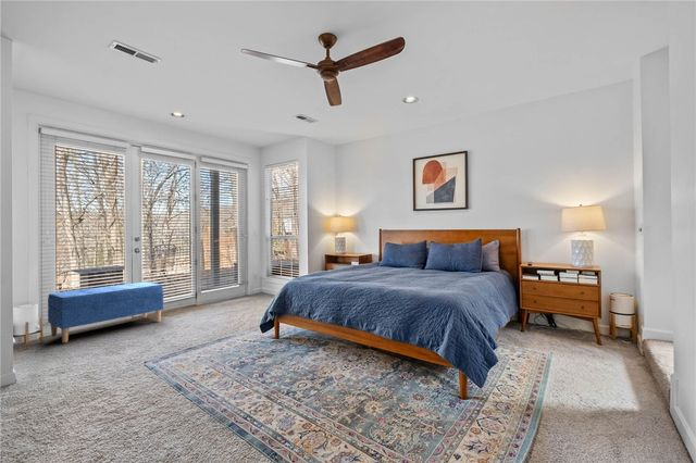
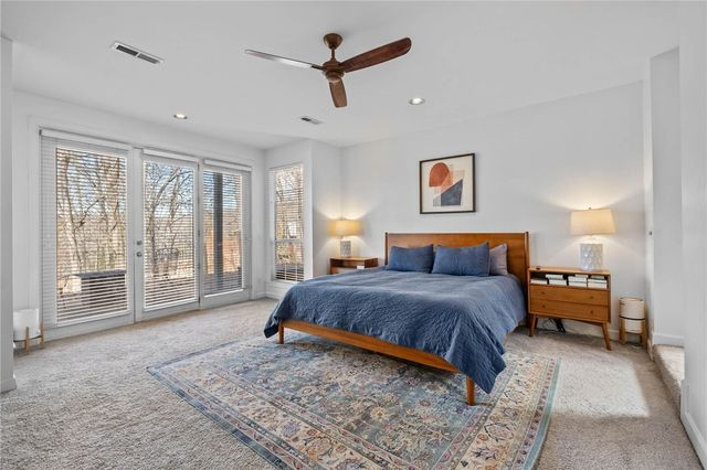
- bench [47,280,164,343]
